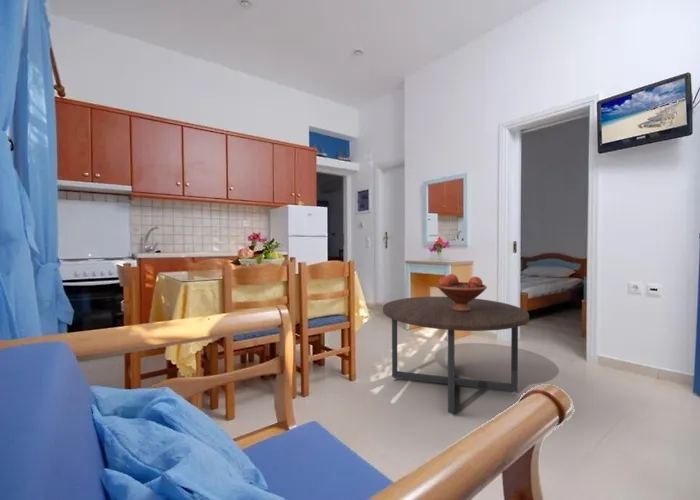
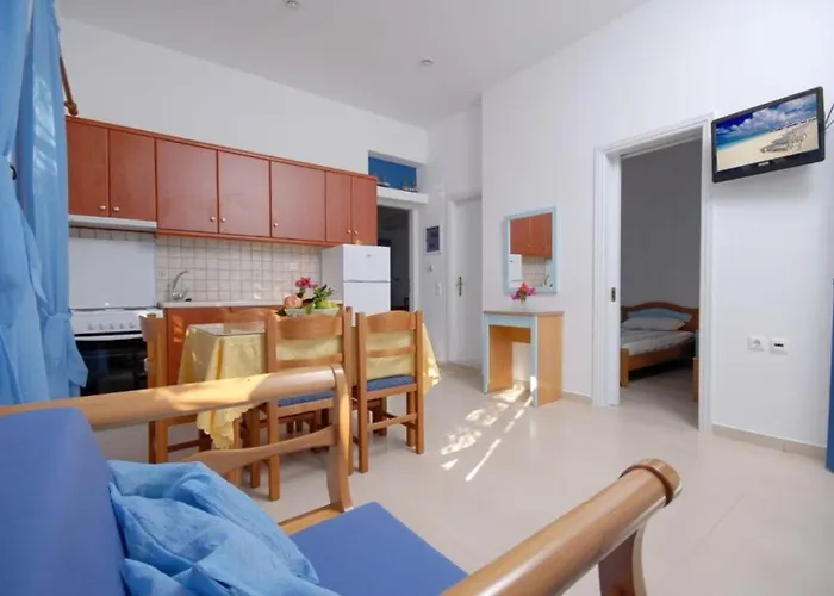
- coffee table [382,296,530,417]
- fruit bowl [436,273,488,312]
